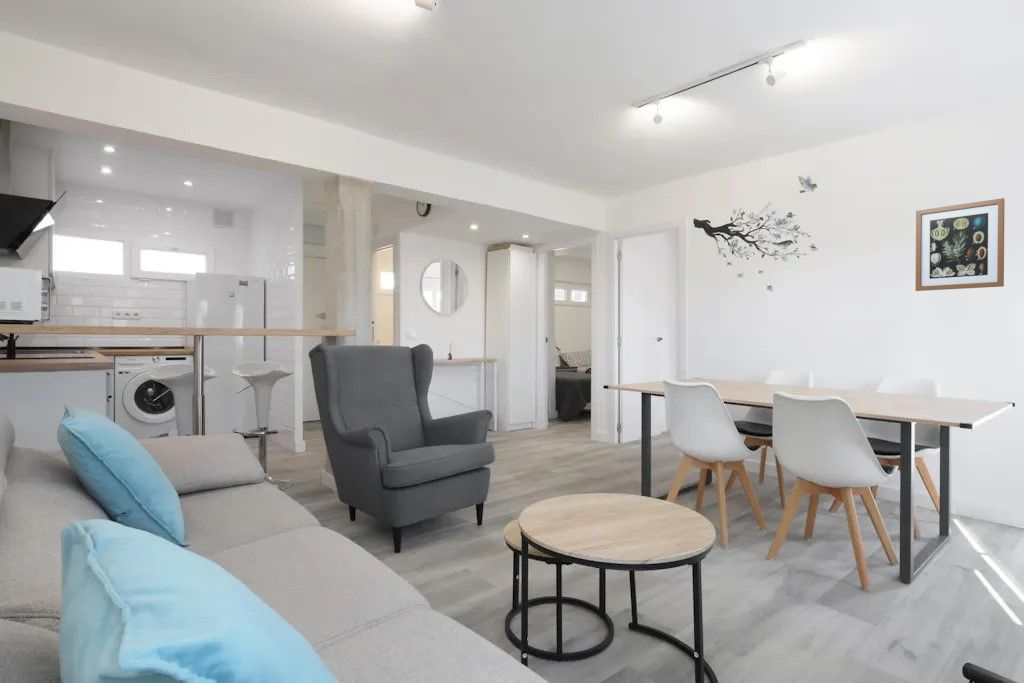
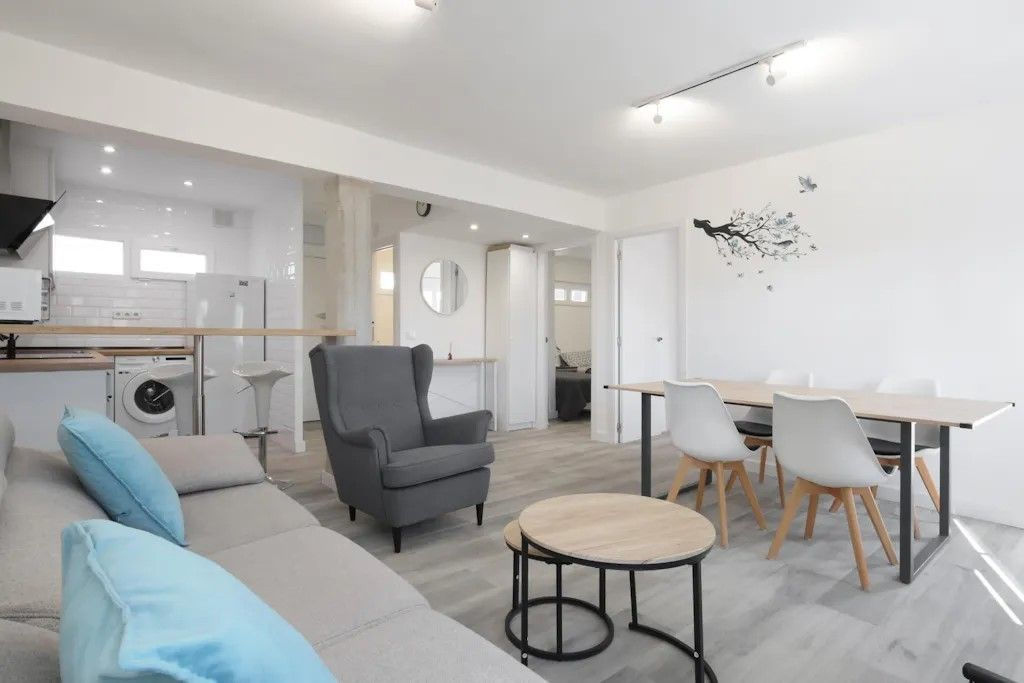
- wall art [915,197,1006,292]
